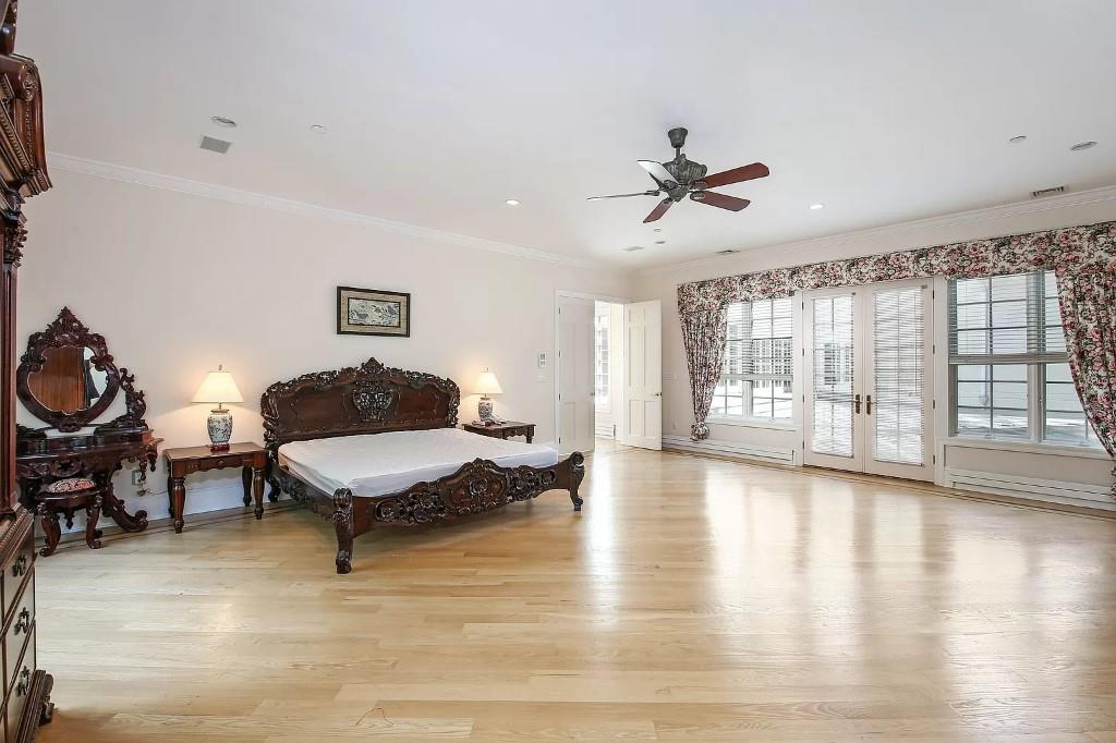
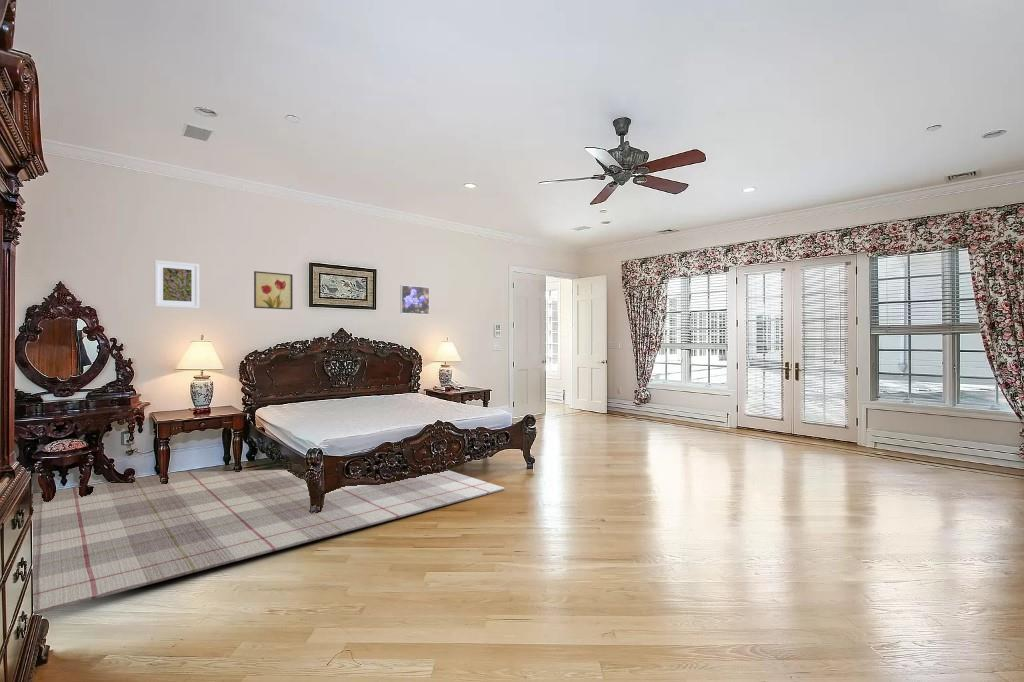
+ wall art [253,270,294,311]
+ rug [32,469,505,616]
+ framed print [154,259,200,309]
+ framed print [399,284,430,316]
